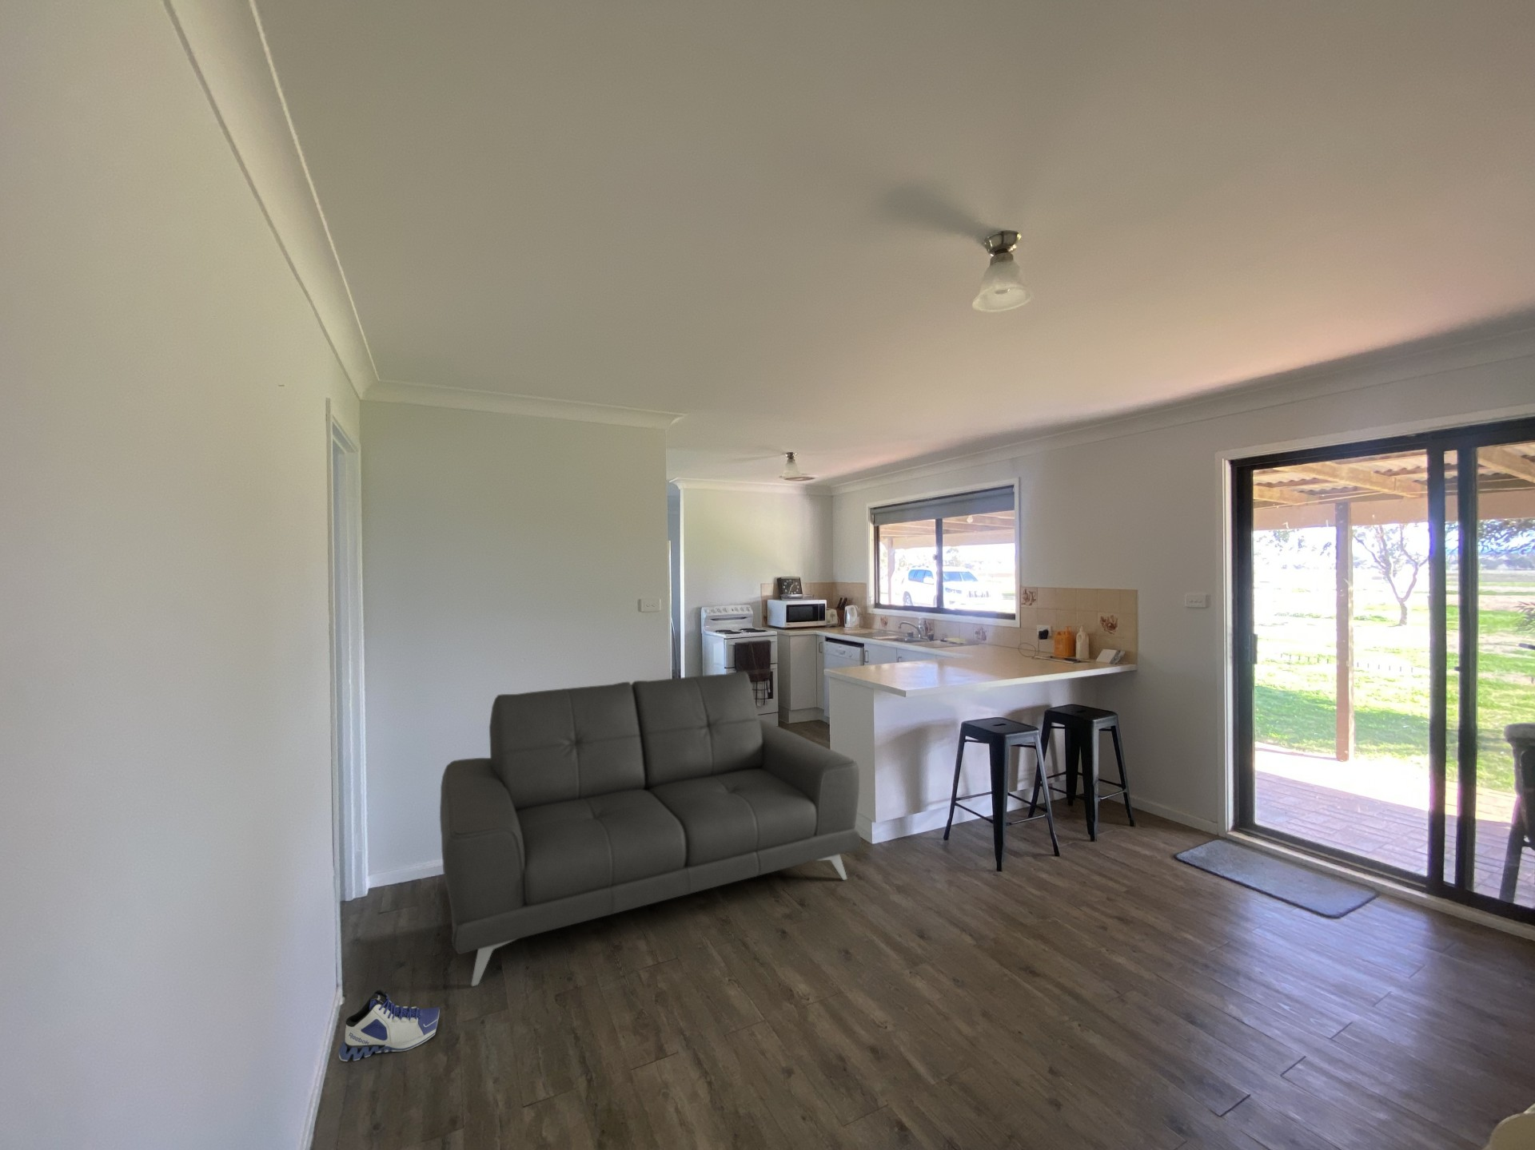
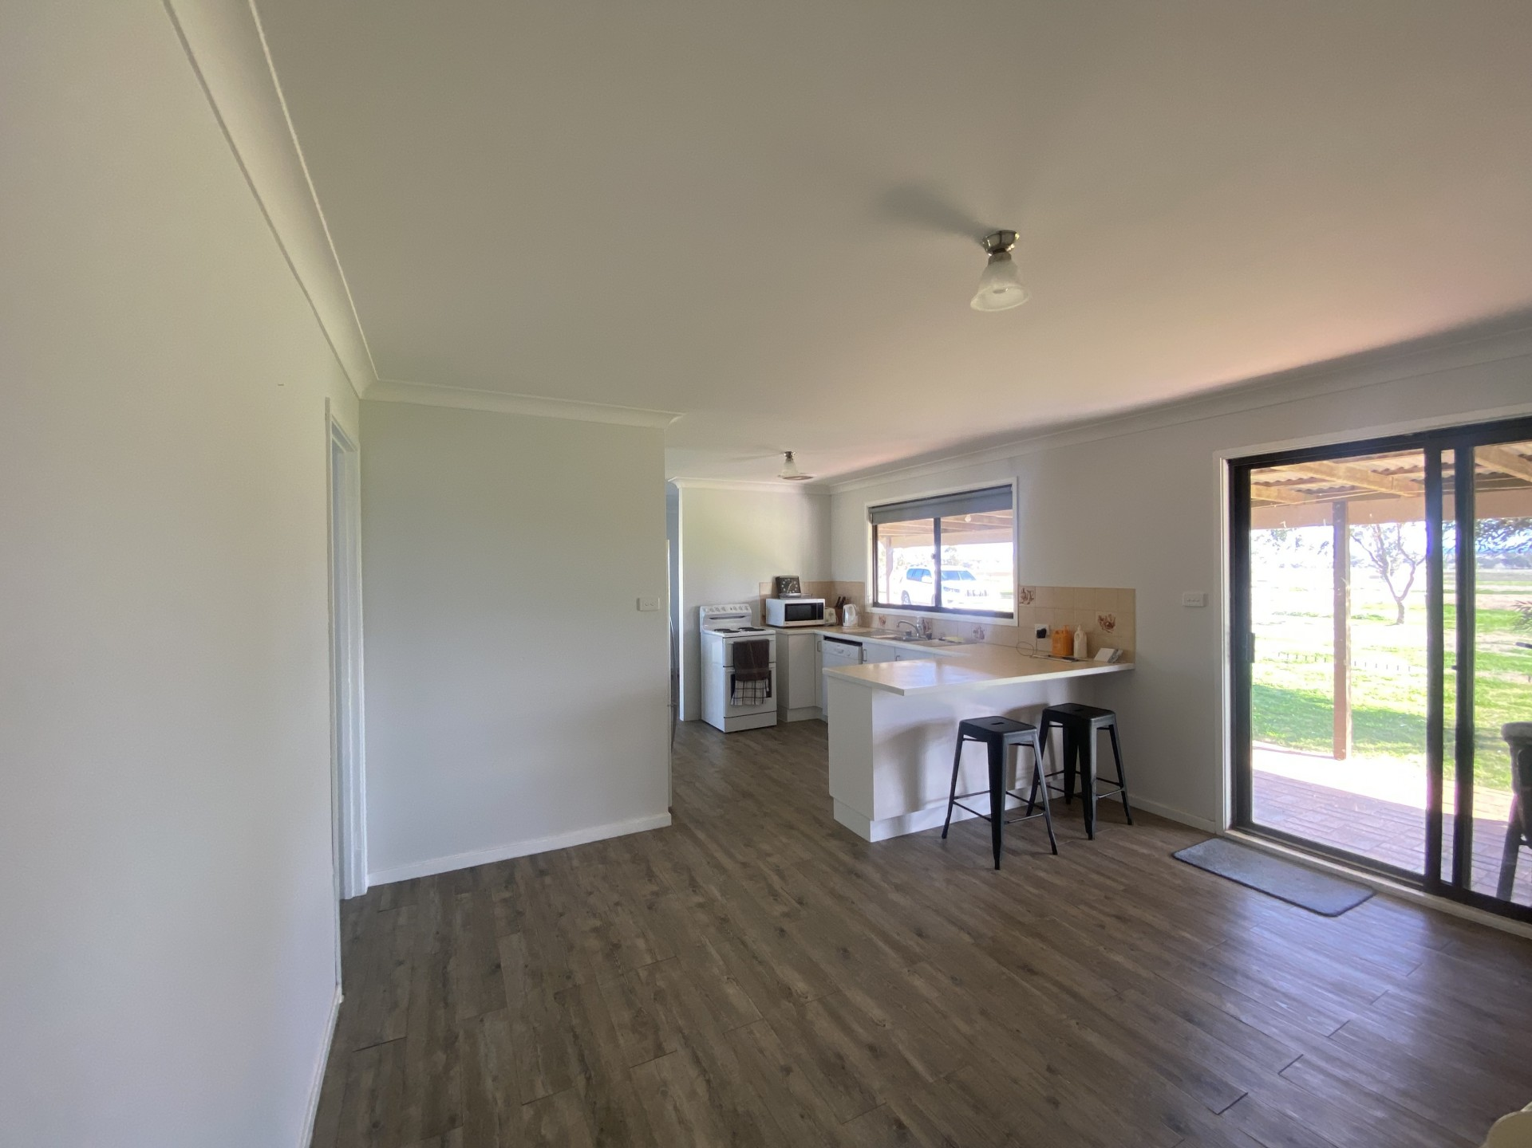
- sneaker [338,989,440,1062]
- sofa [439,670,862,987]
